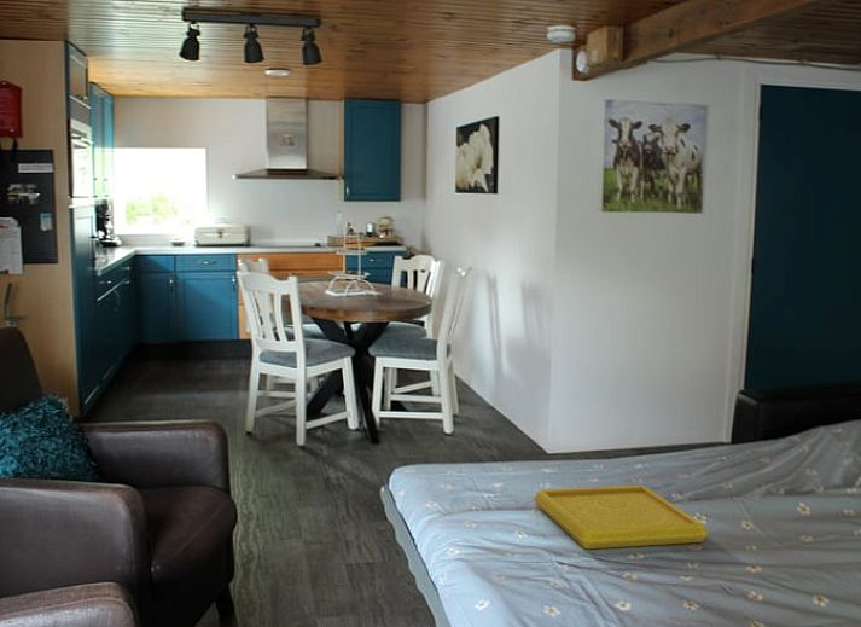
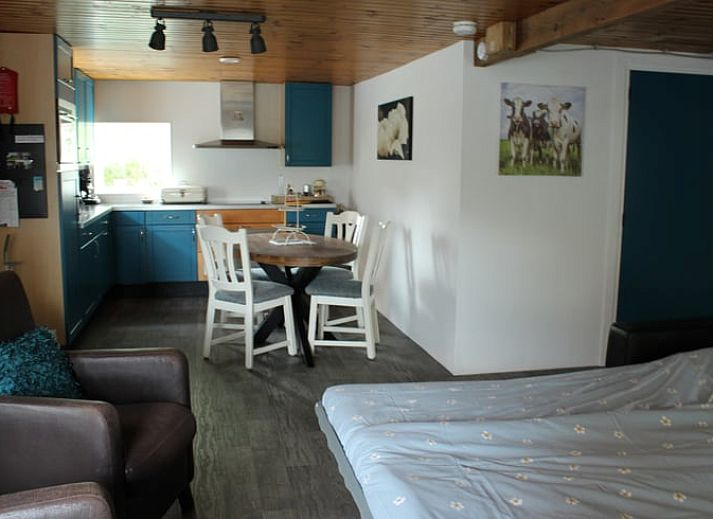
- serving tray [534,484,709,550]
